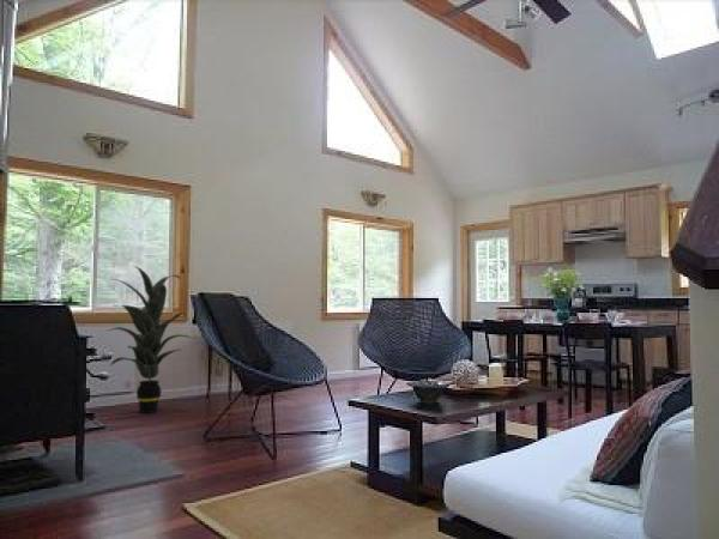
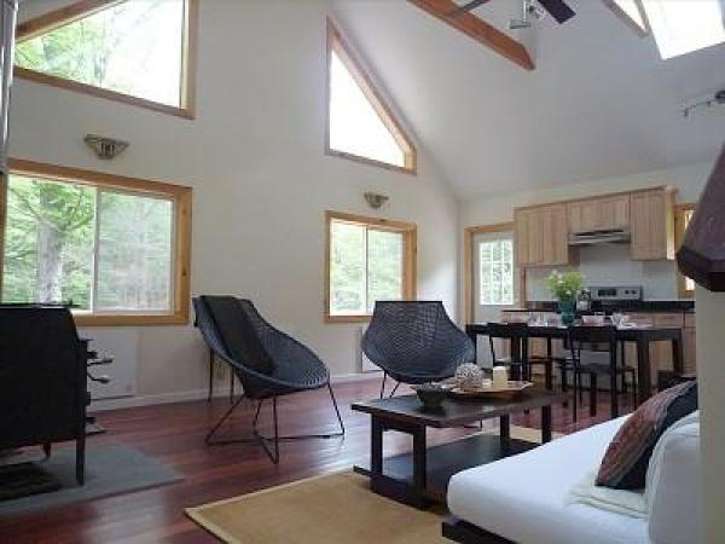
- indoor plant [105,265,195,414]
